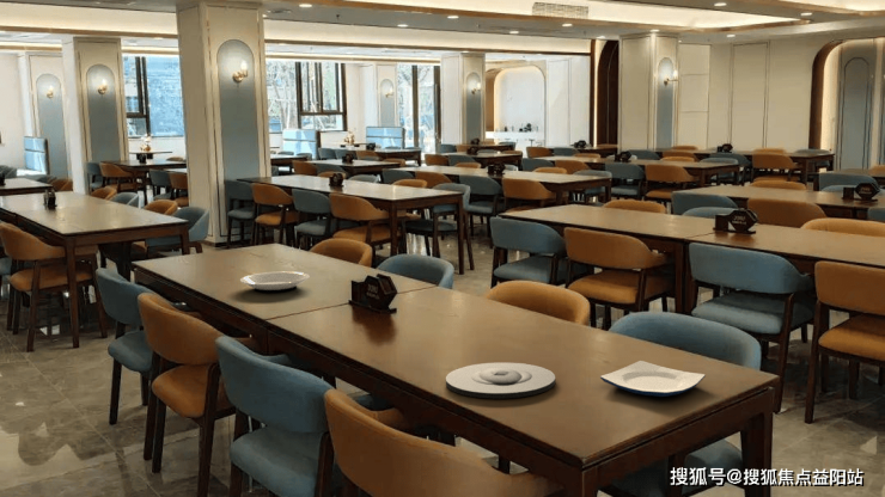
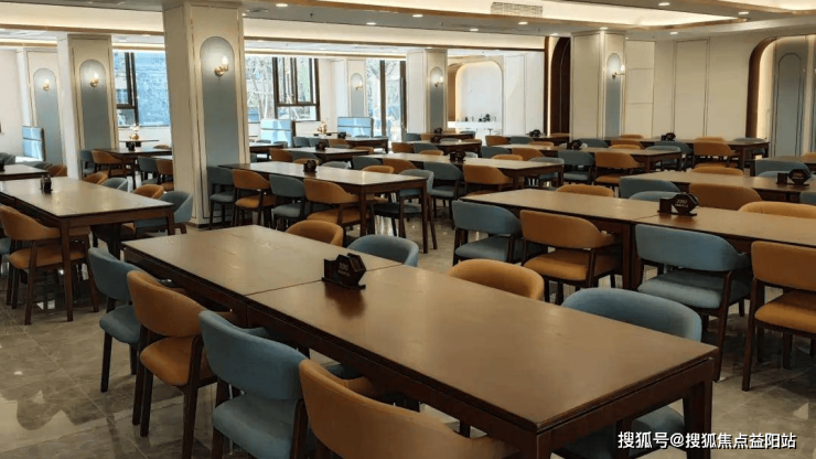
- plate [445,362,556,400]
- plate [239,270,311,294]
- plate [599,360,706,398]
